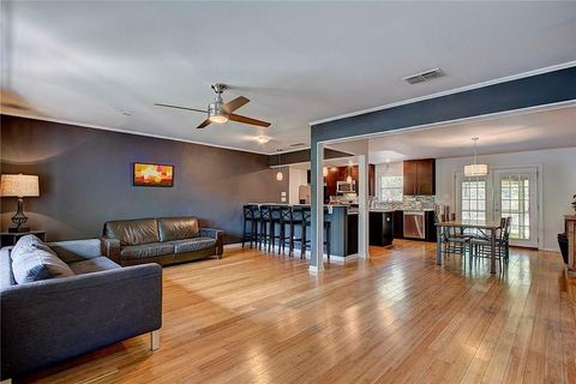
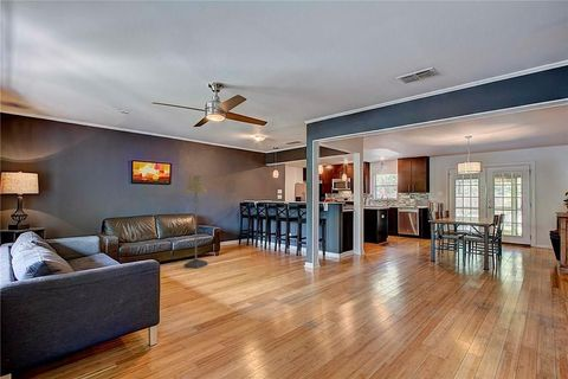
+ floor lamp [182,175,208,270]
